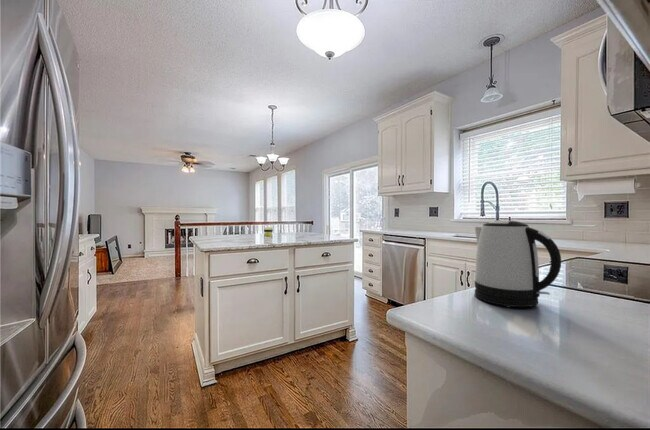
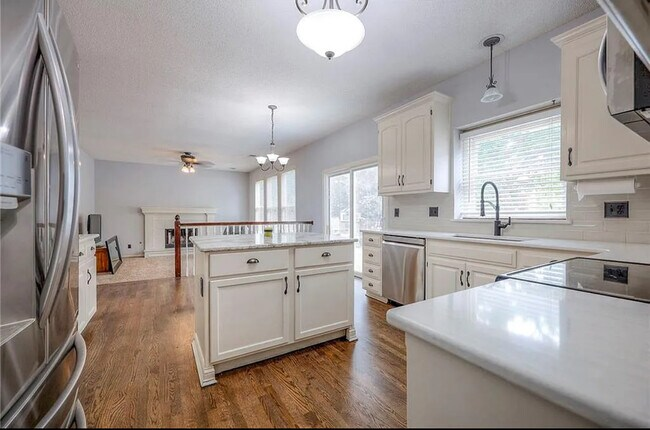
- kettle [474,220,562,308]
